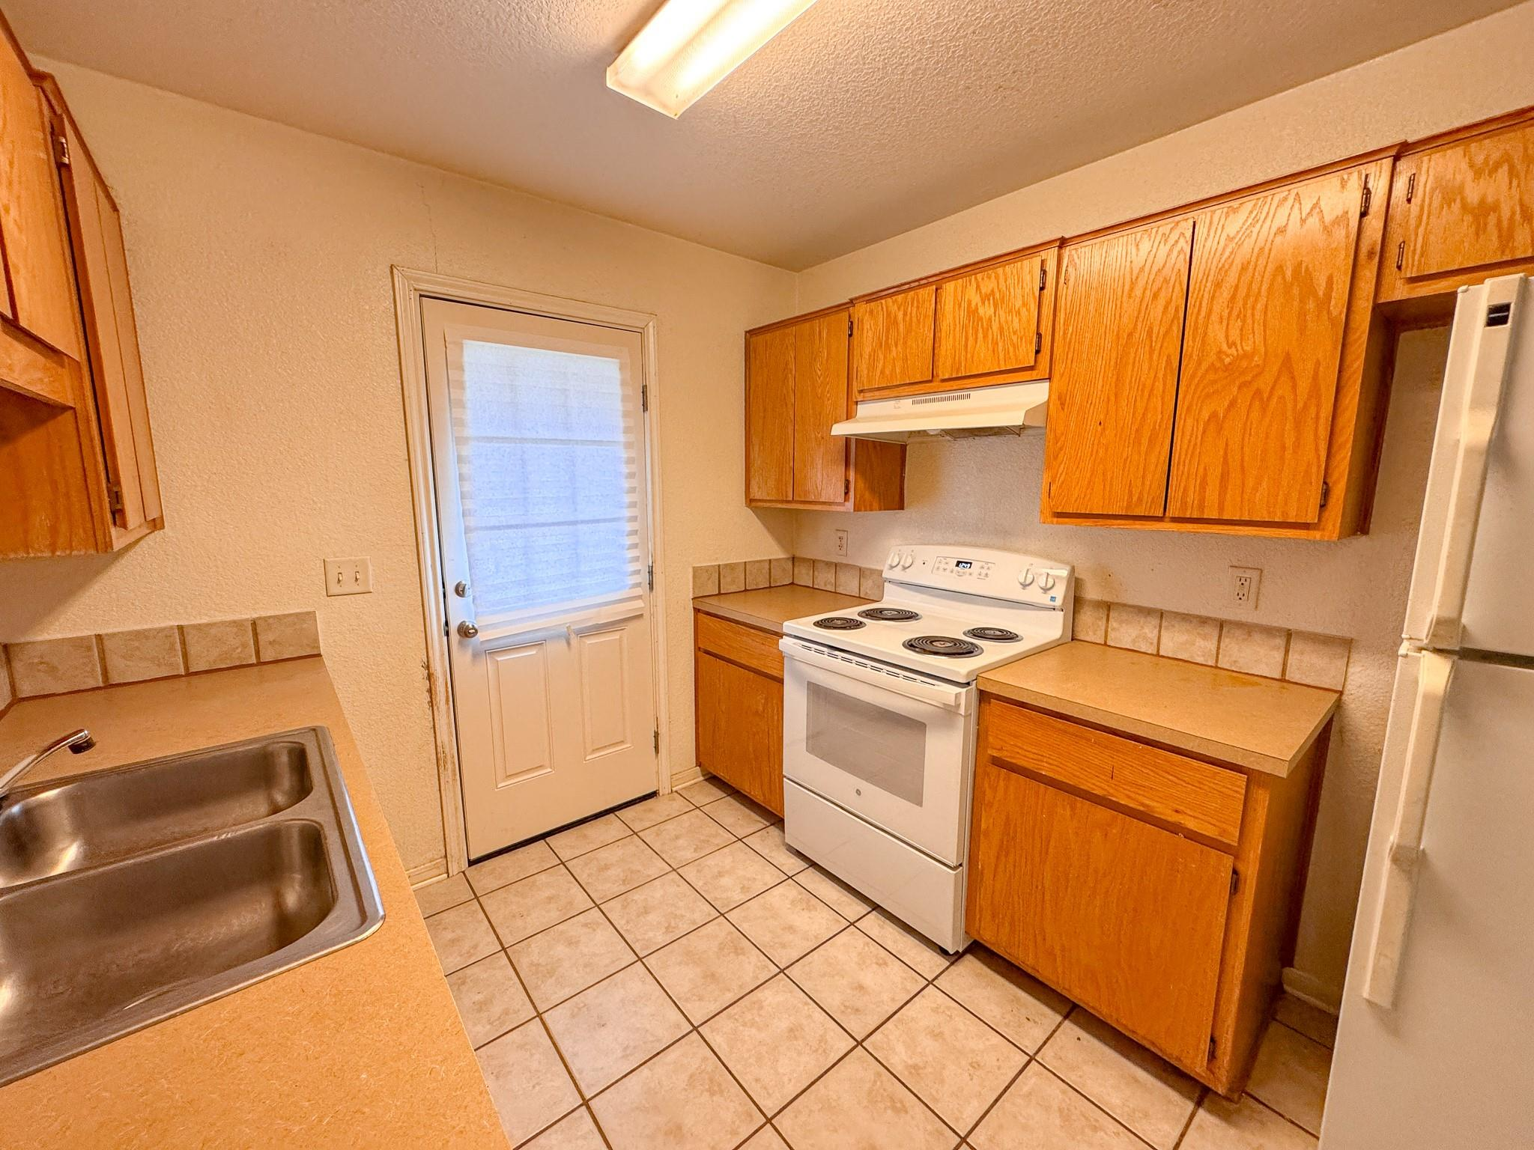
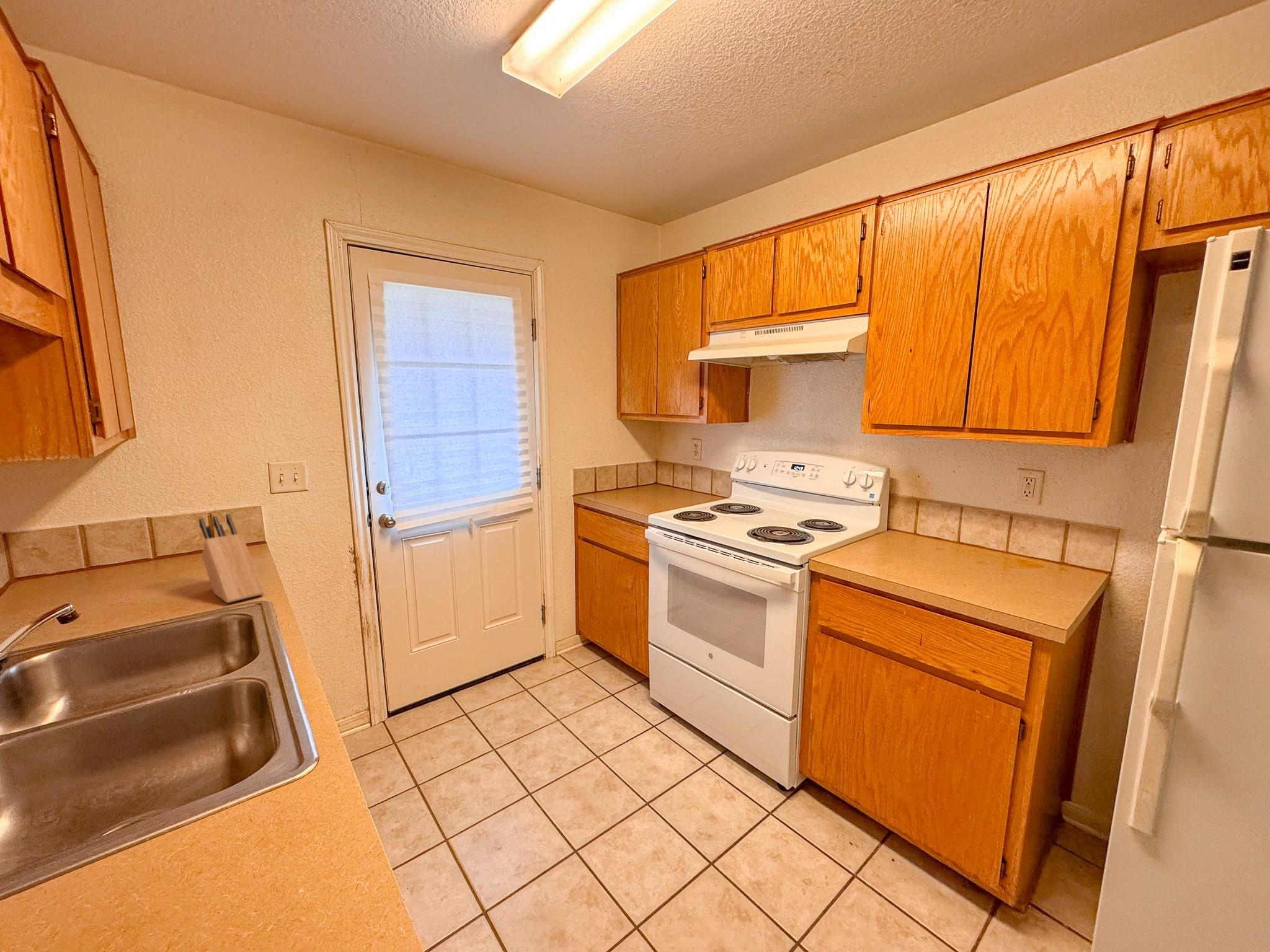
+ knife block [198,513,265,604]
